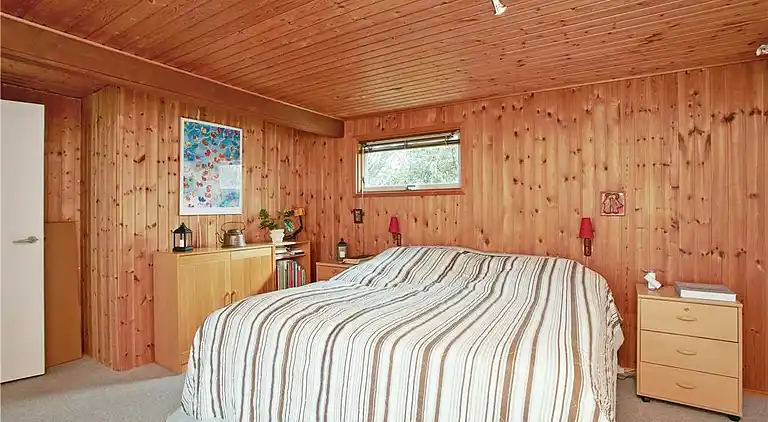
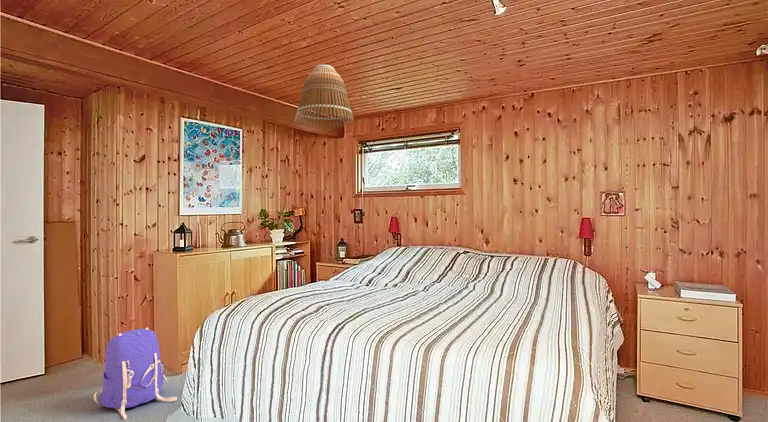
+ lamp shade [294,64,355,129]
+ backpack [93,327,178,421]
